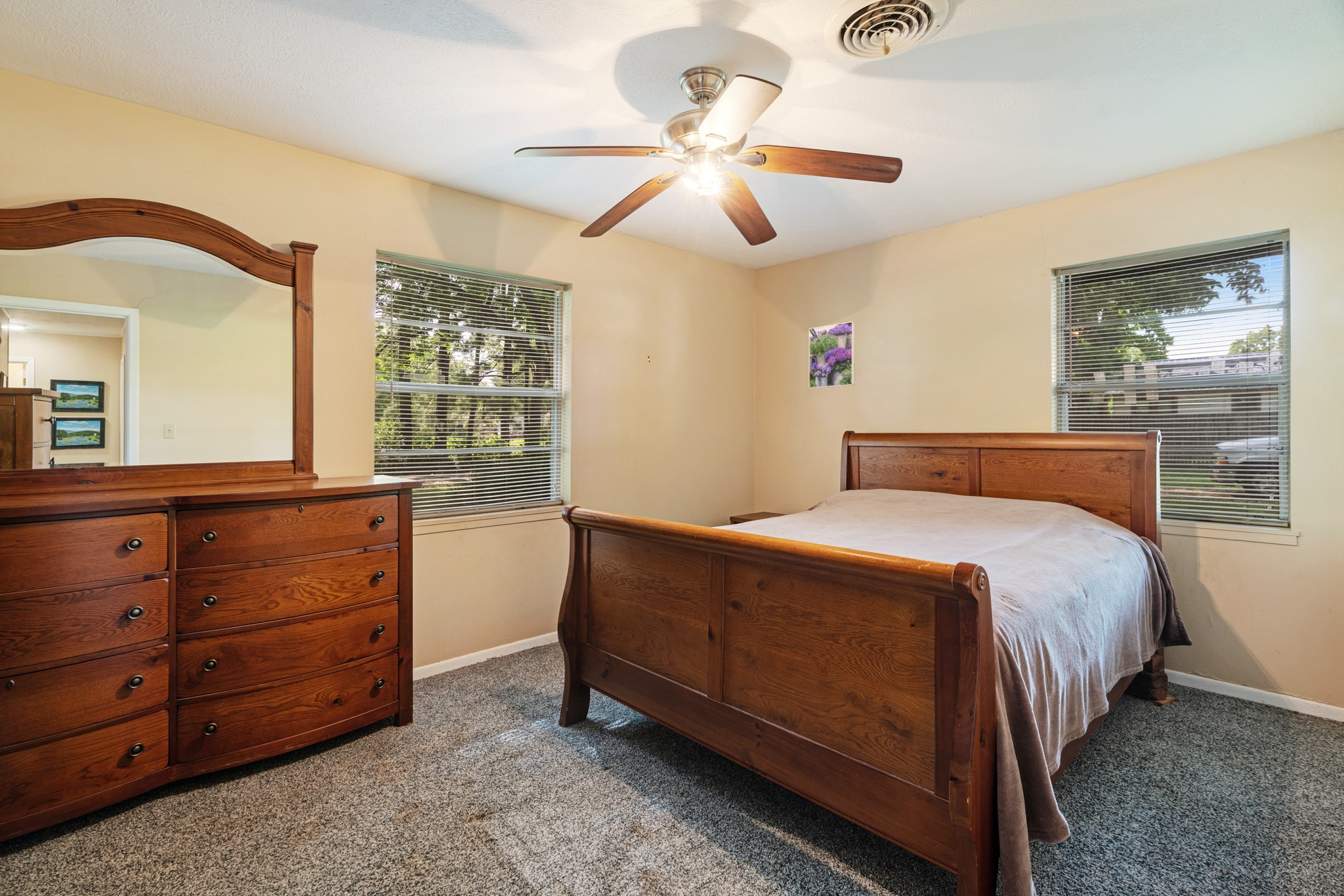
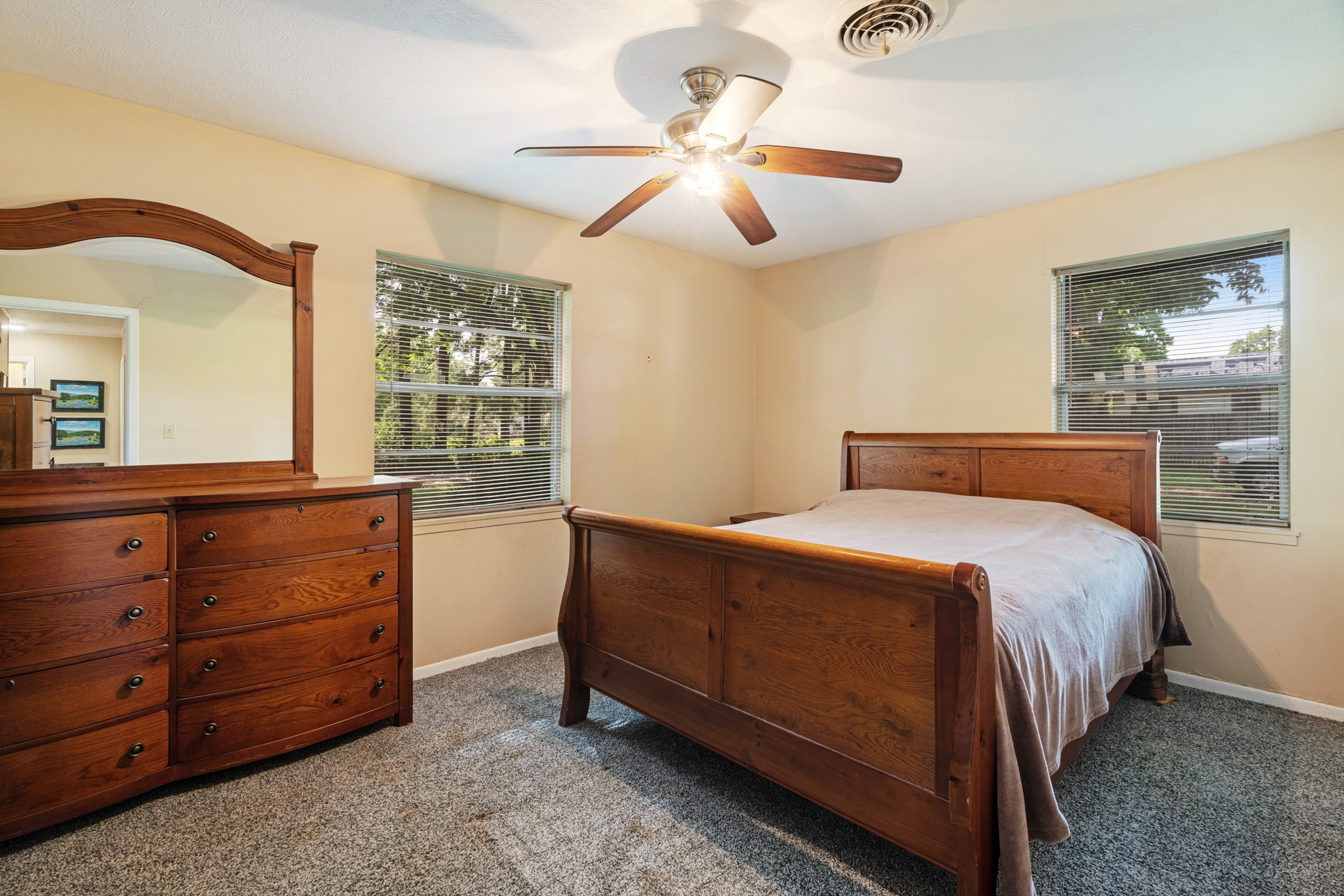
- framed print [808,321,856,389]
